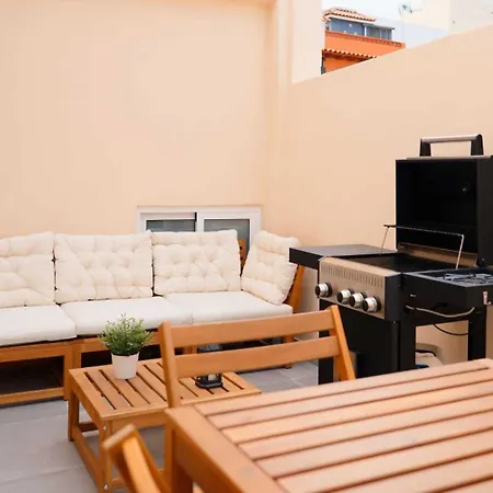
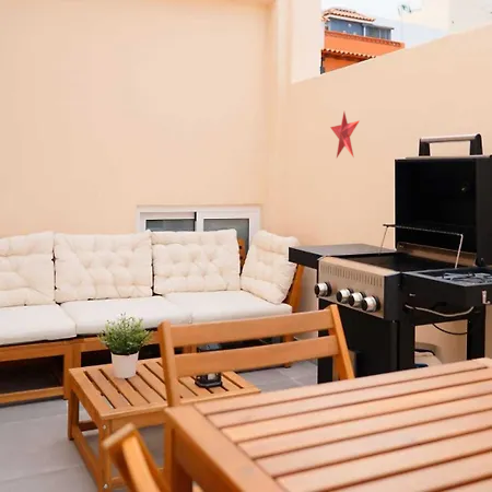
+ decorative star [329,110,361,159]
